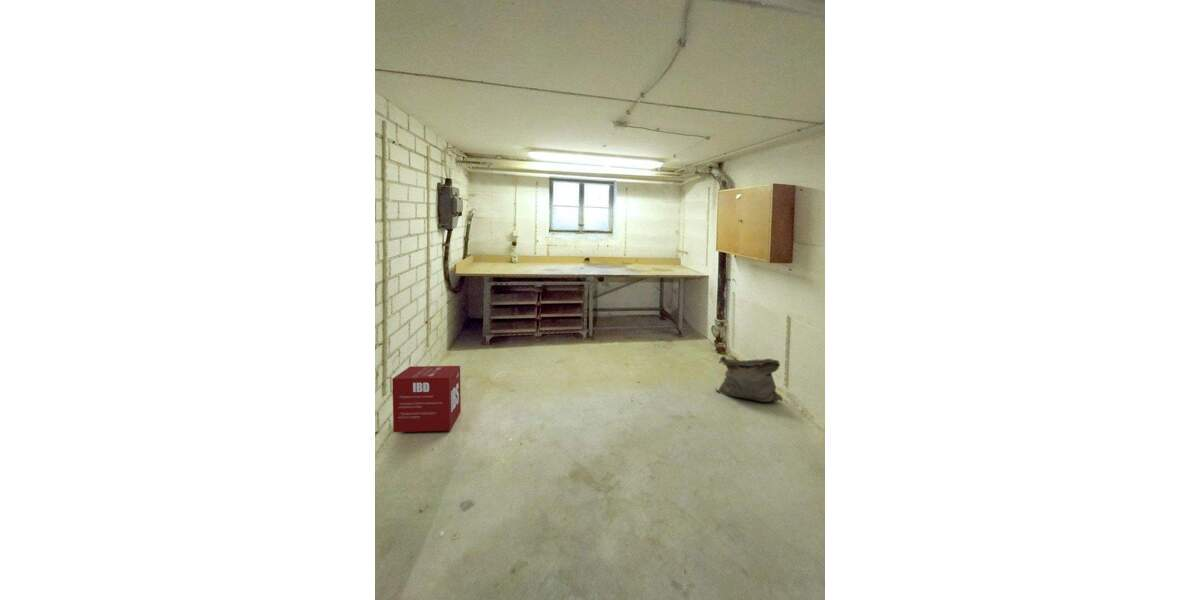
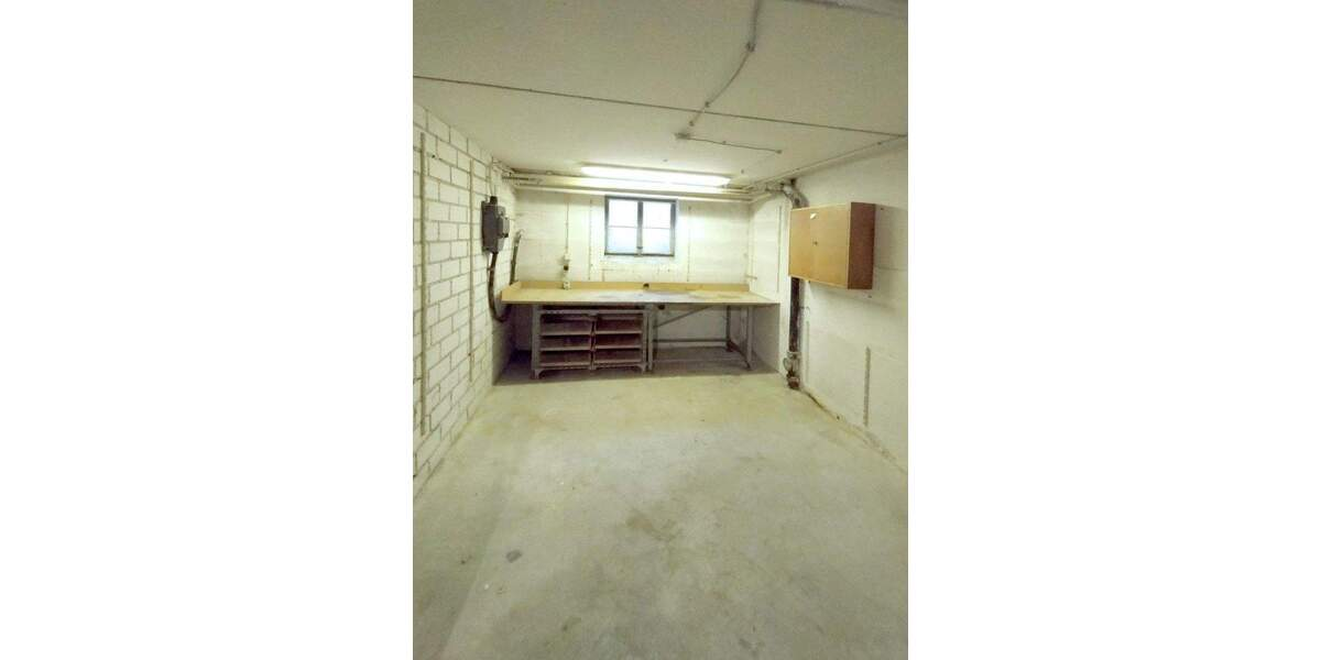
- product box [391,365,462,433]
- bag [715,355,784,403]
